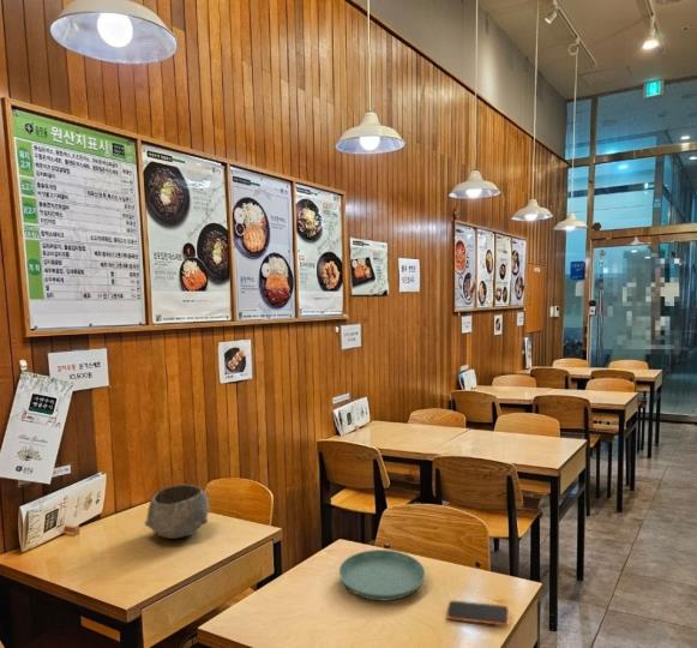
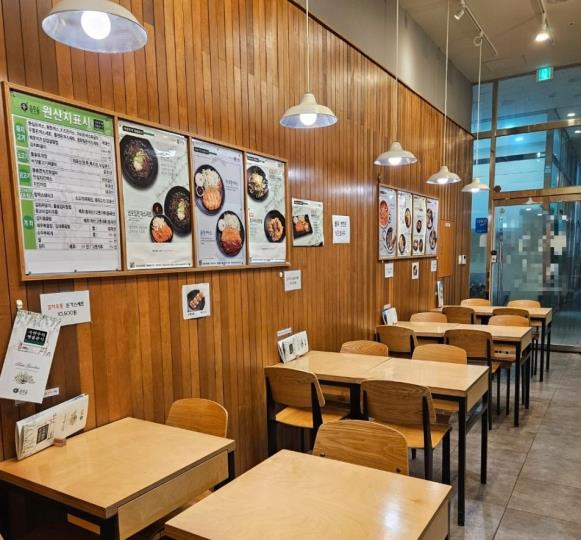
- saucer [338,548,426,601]
- smartphone [445,600,511,626]
- bowl [144,484,210,540]
